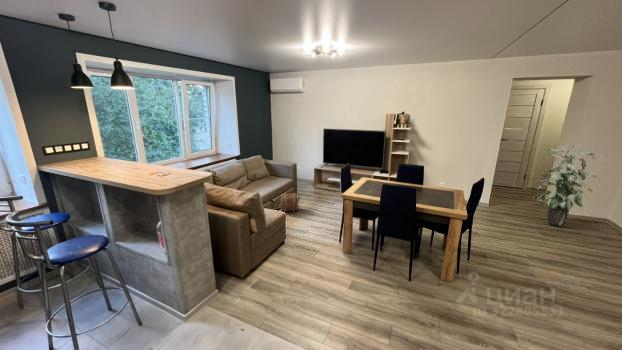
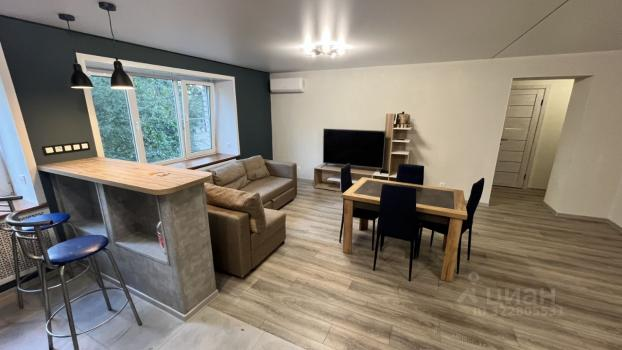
- pouch [279,192,302,214]
- indoor plant [532,143,598,227]
